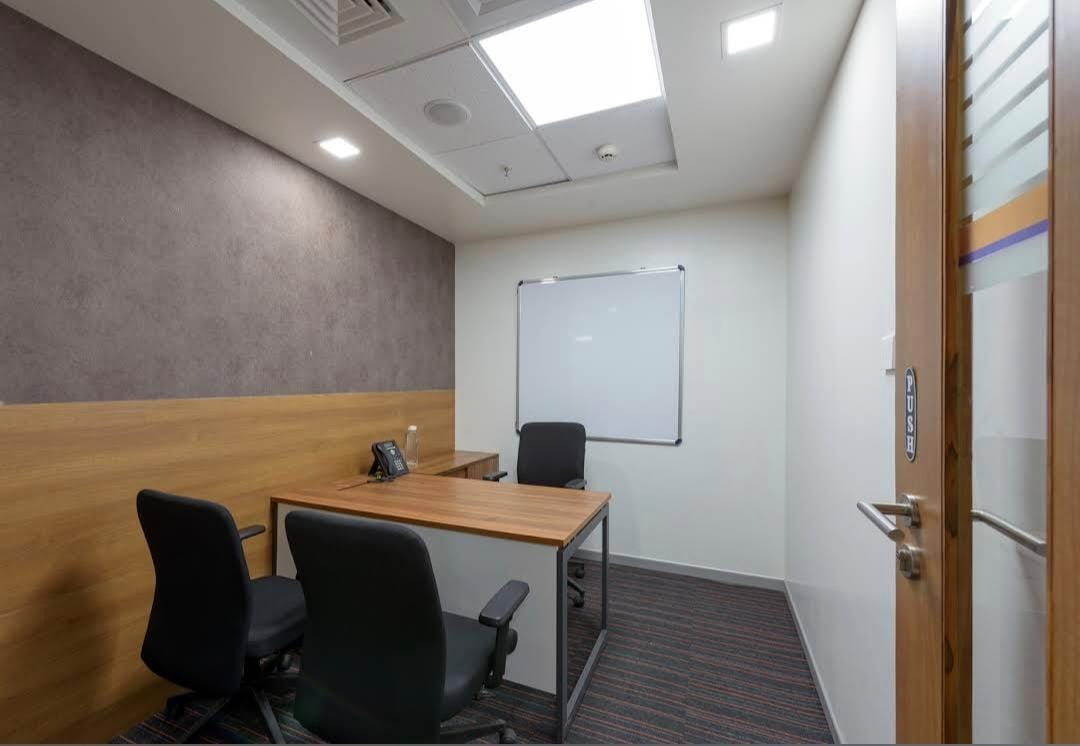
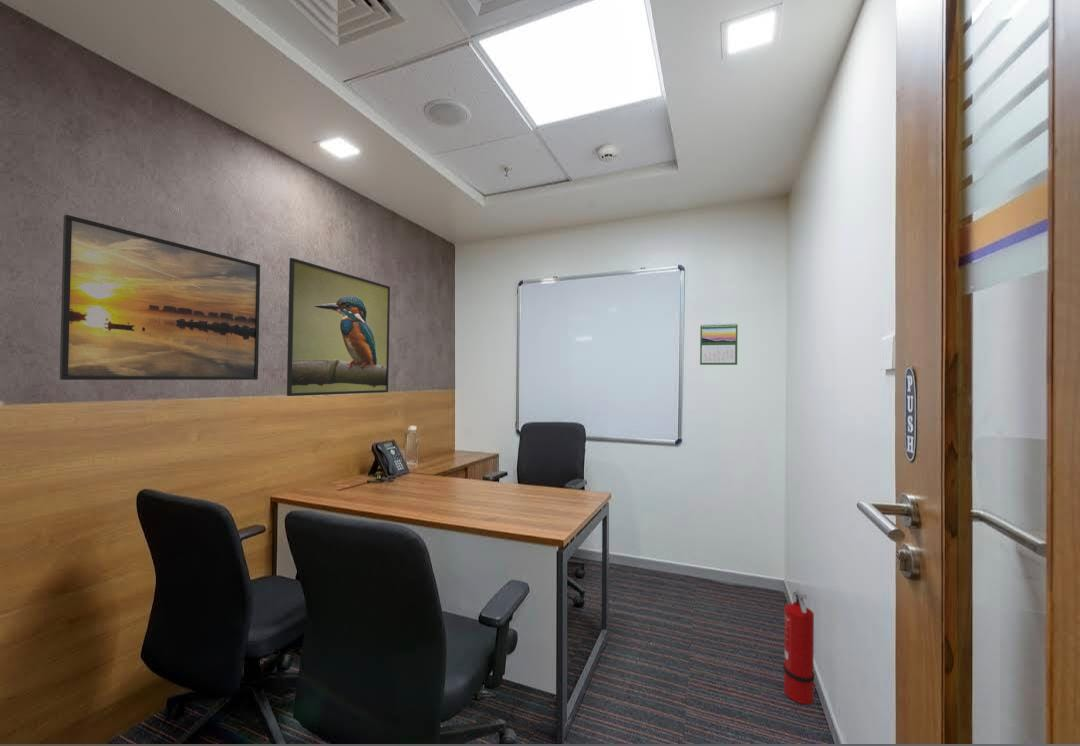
+ fire extinguisher [782,588,815,706]
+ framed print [286,257,391,397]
+ calendar [699,322,739,366]
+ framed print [59,214,261,381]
